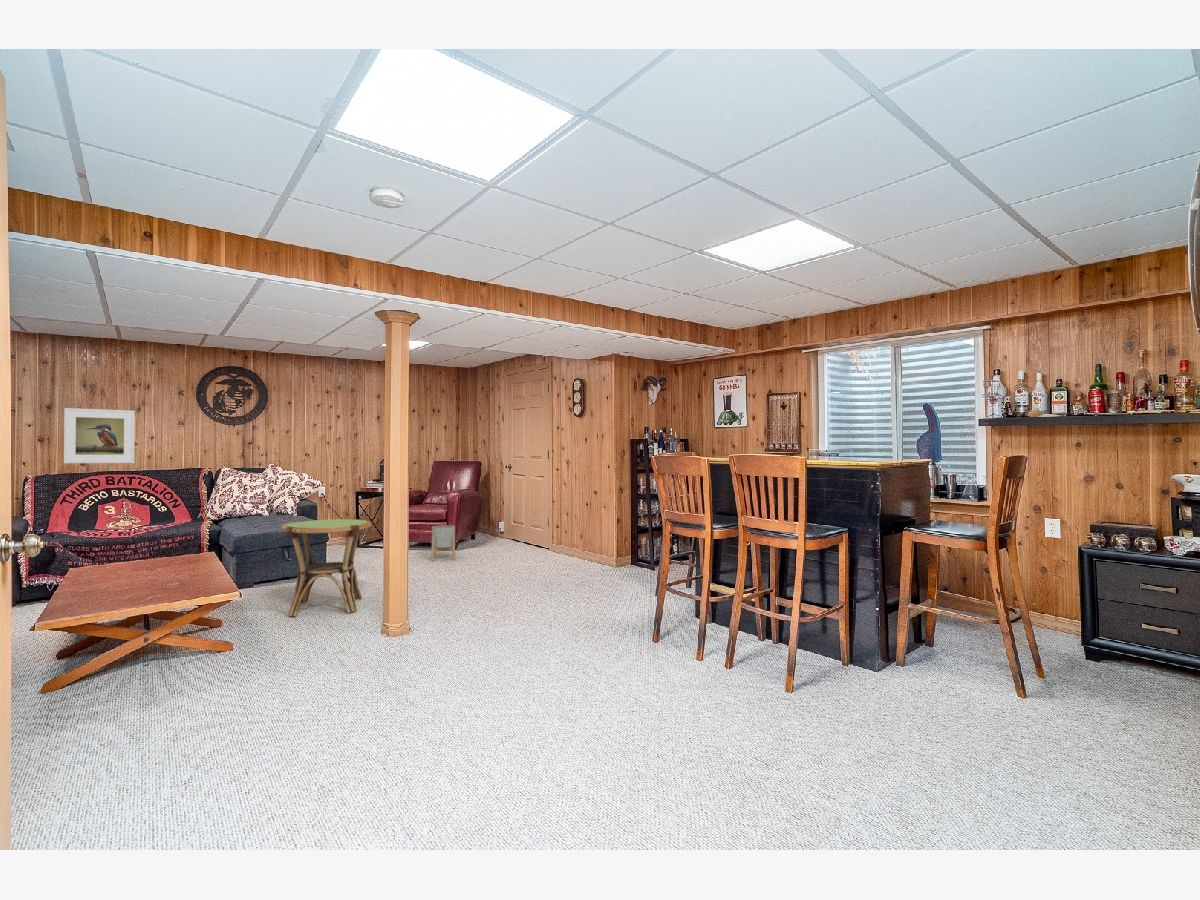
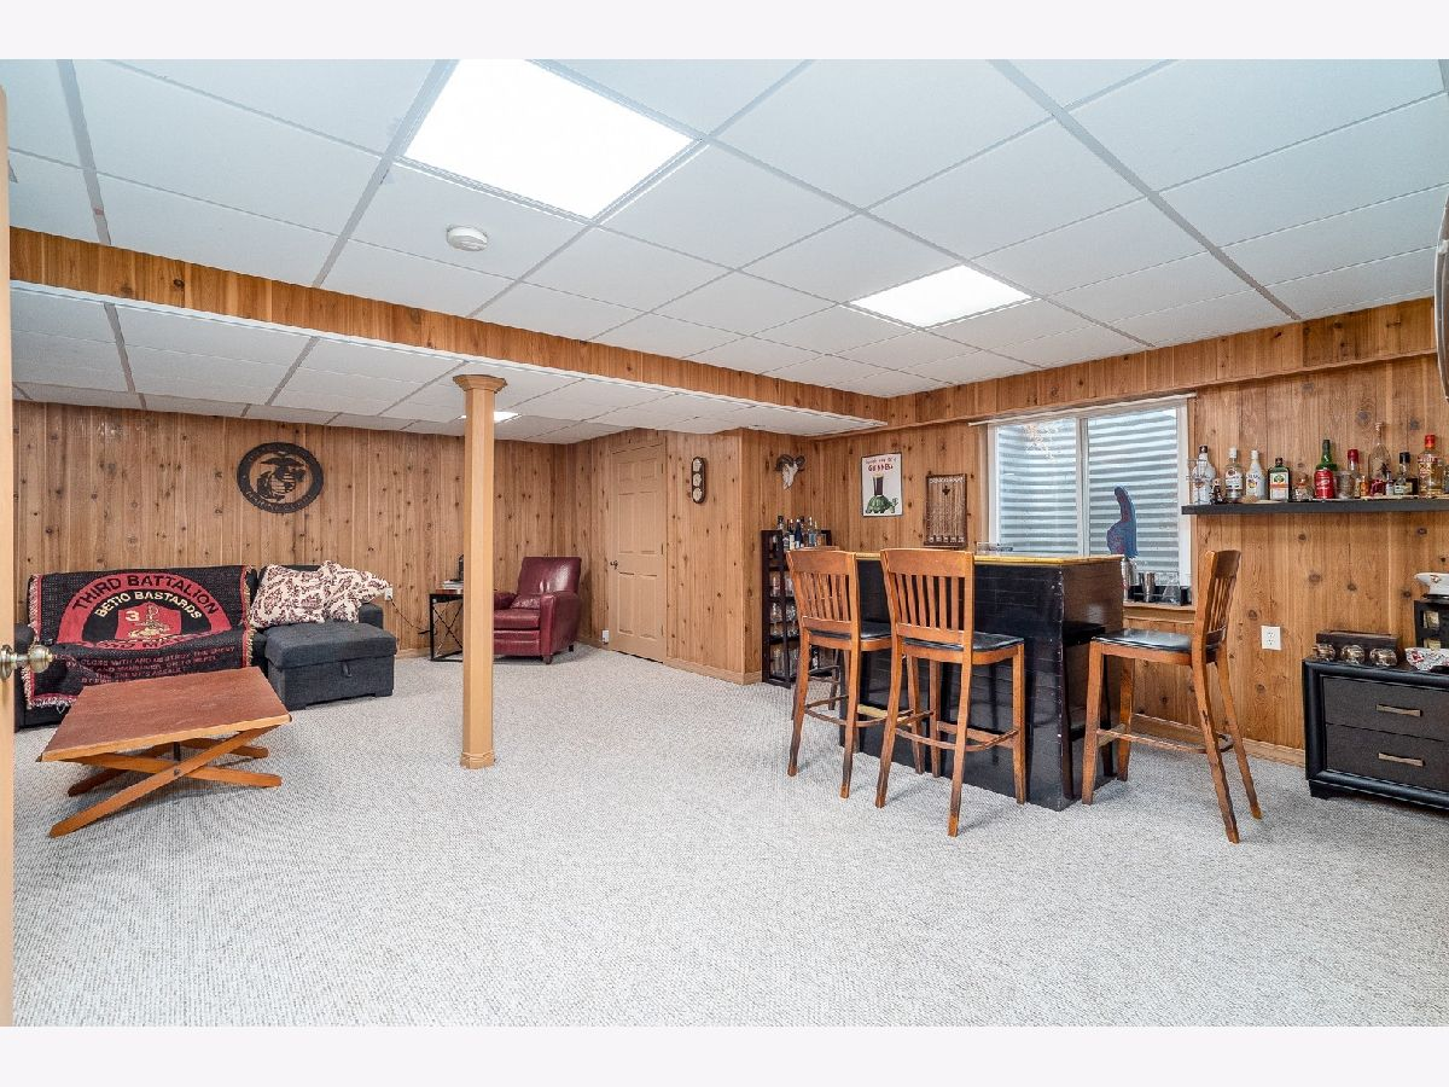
- side table [280,518,373,617]
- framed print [63,407,136,464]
- planter [431,524,456,562]
